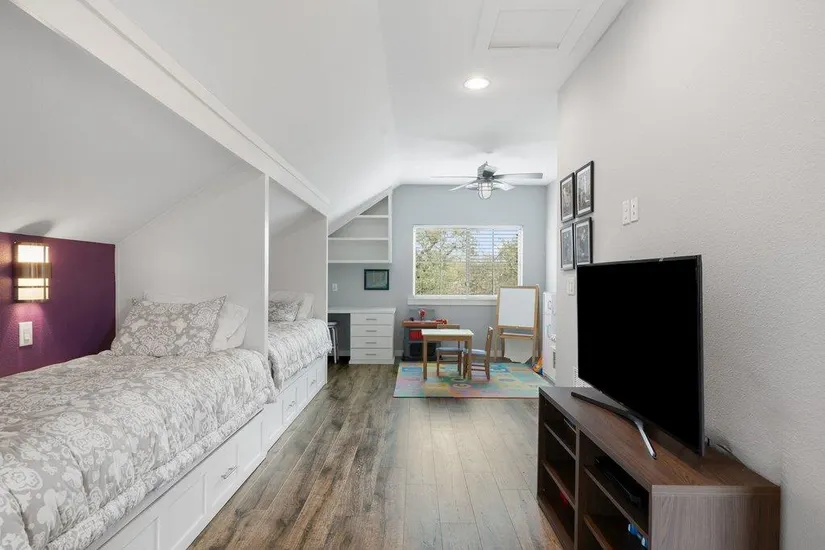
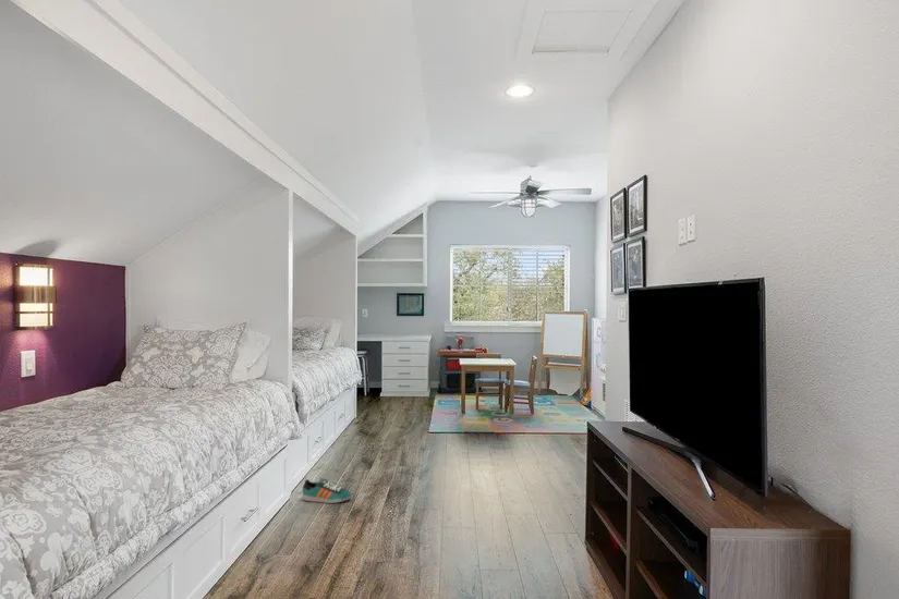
+ sneaker [301,477,352,504]
